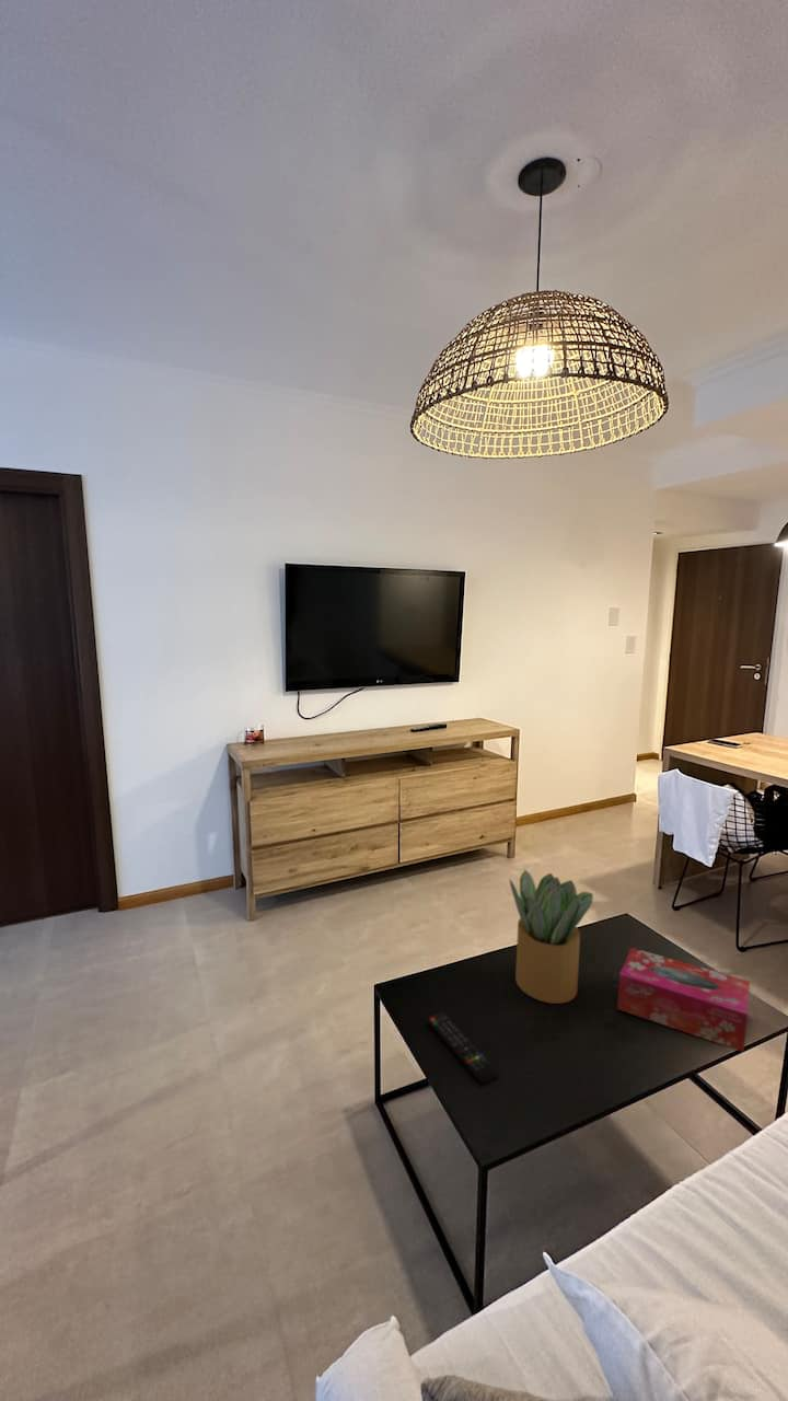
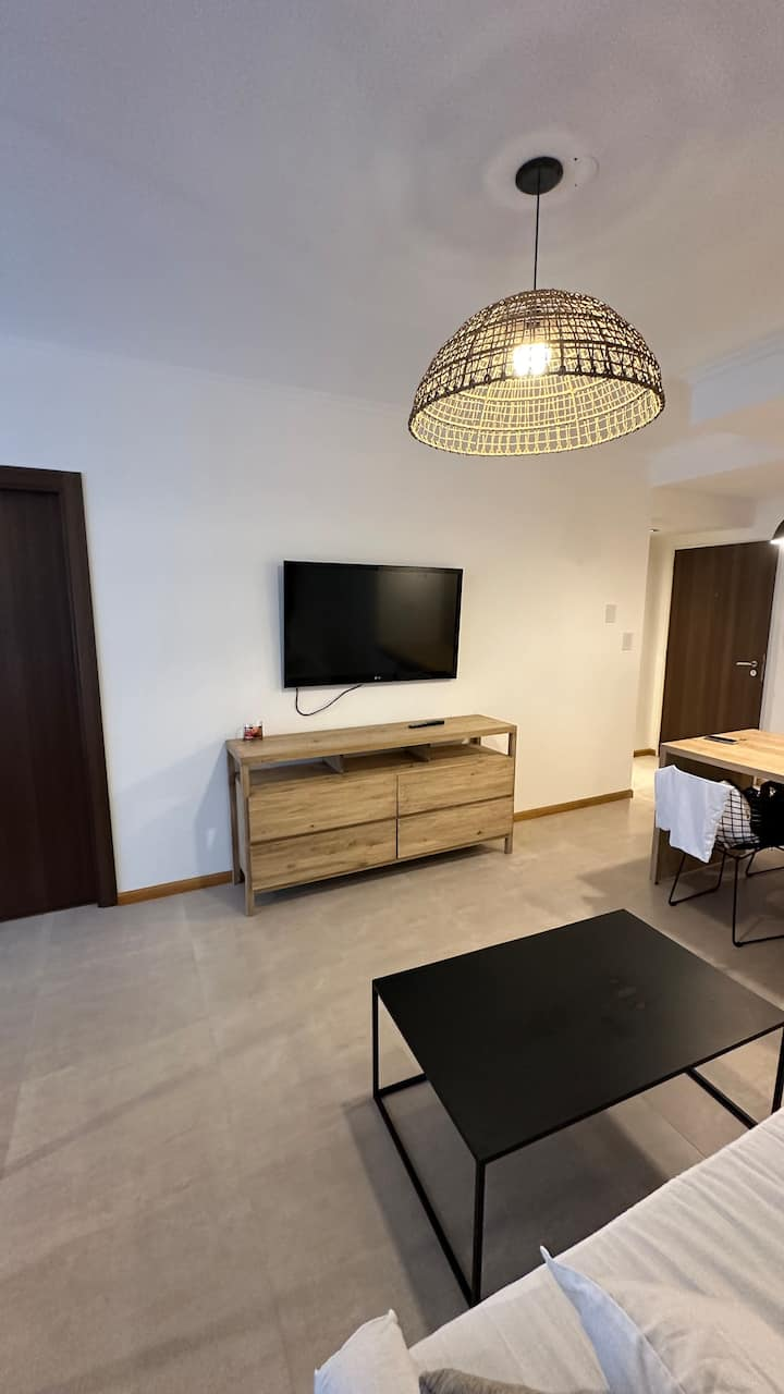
- potted plant [509,869,594,1005]
- tissue box [616,947,751,1053]
- remote control [426,1011,500,1084]
